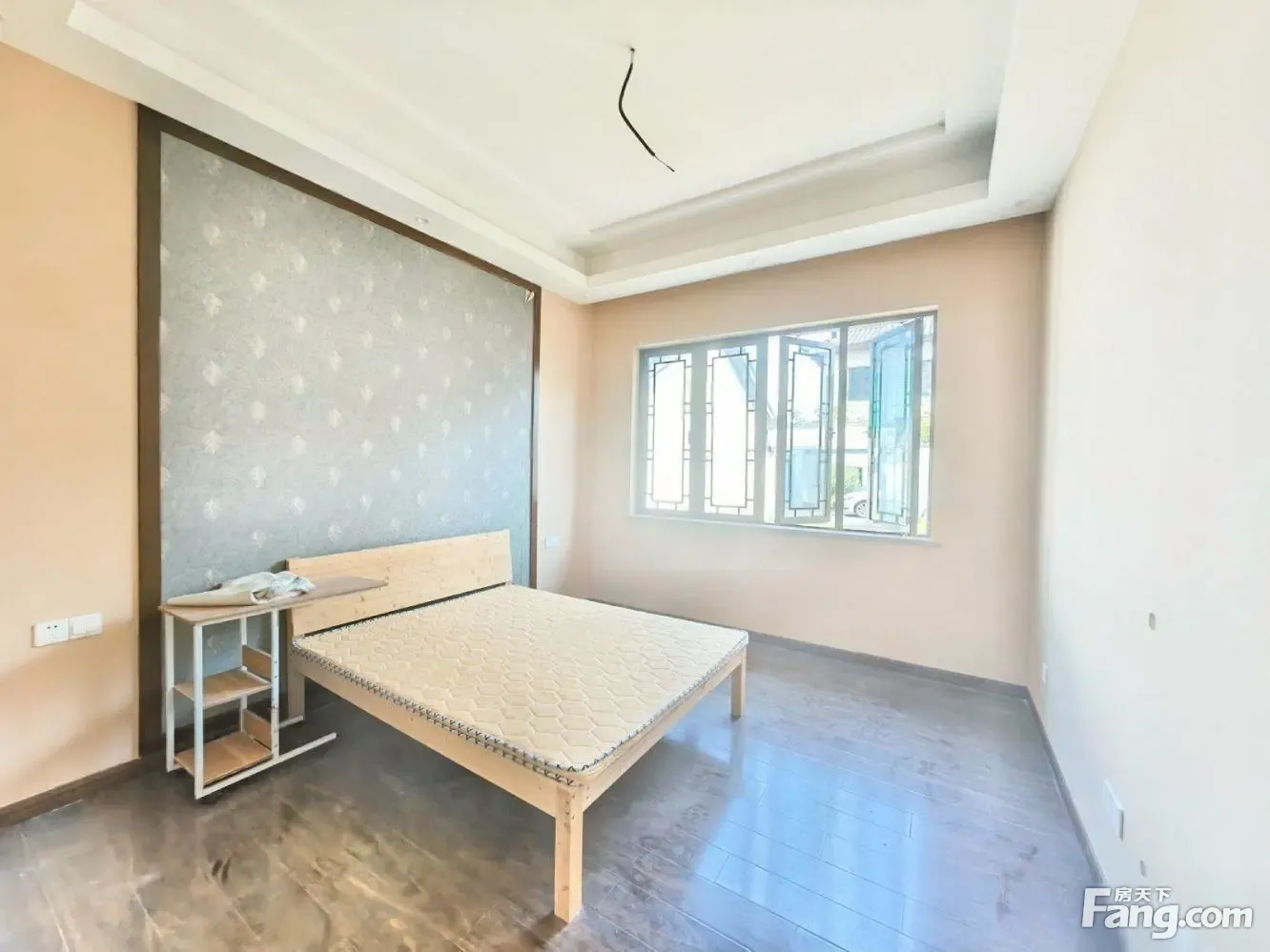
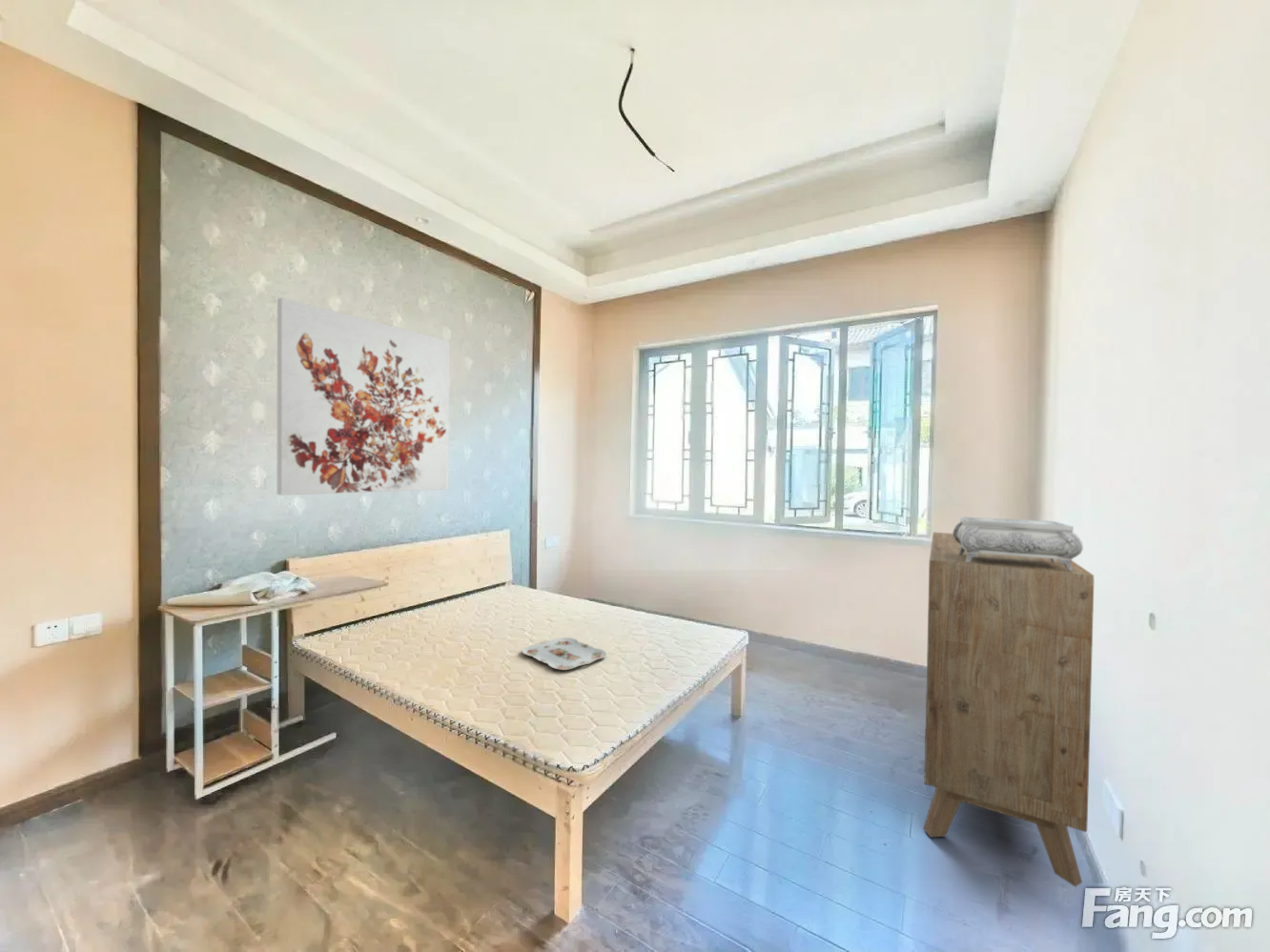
+ wall art [276,296,450,496]
+ serving tray [522,637,607,671]
+ jewelry box [952,516,1084,571]
+ dresser [922,532,1095,888]
